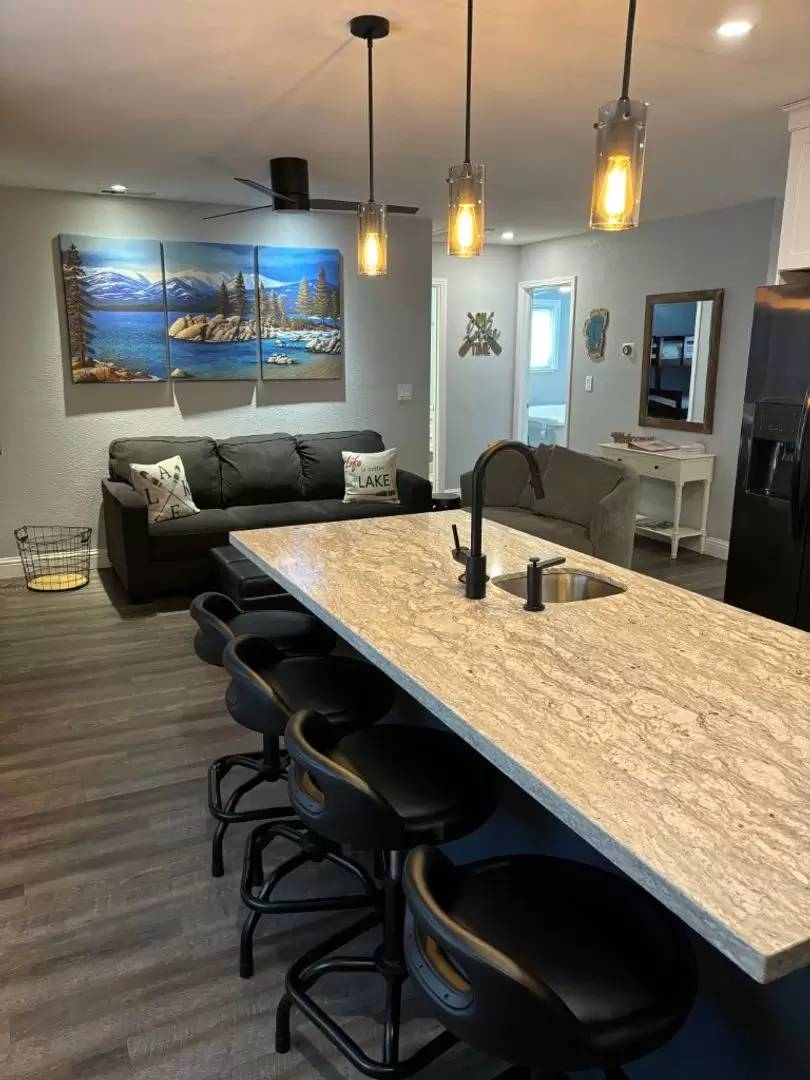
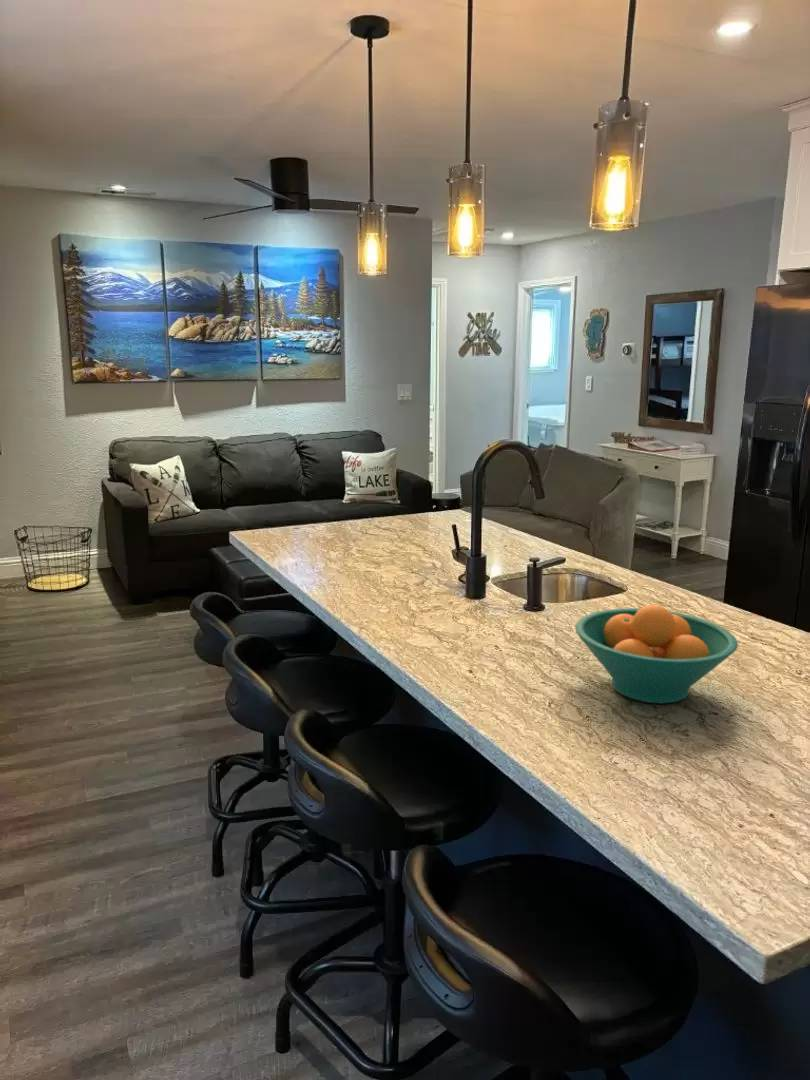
+ fruit bowl [574,604,739,704]
